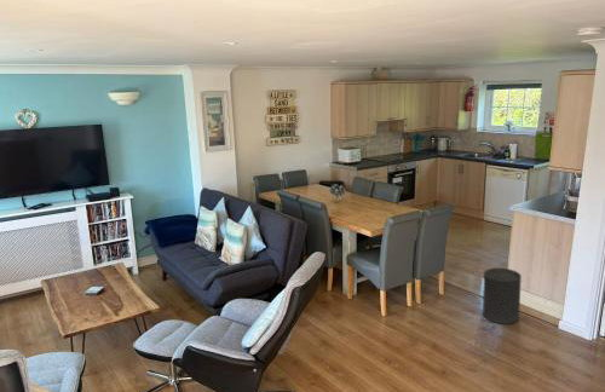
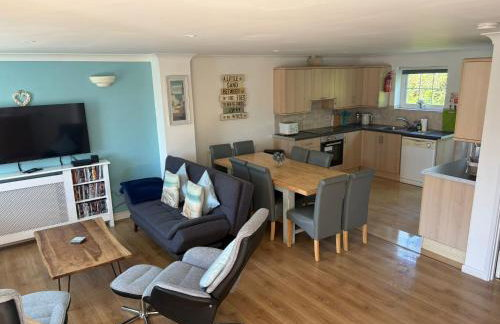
- trash can [482,267,523,325]
